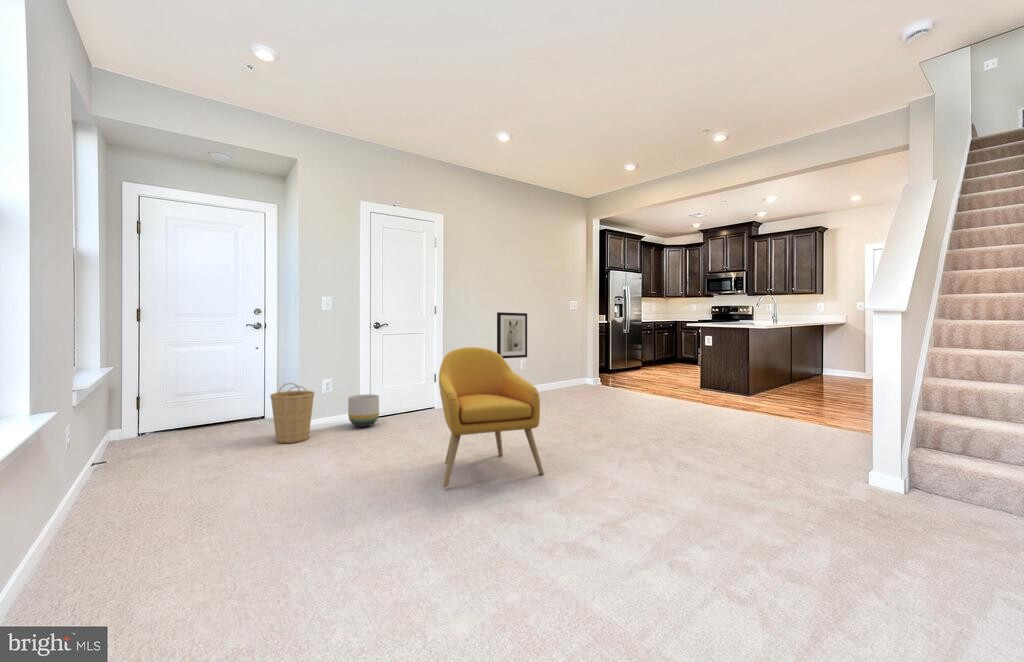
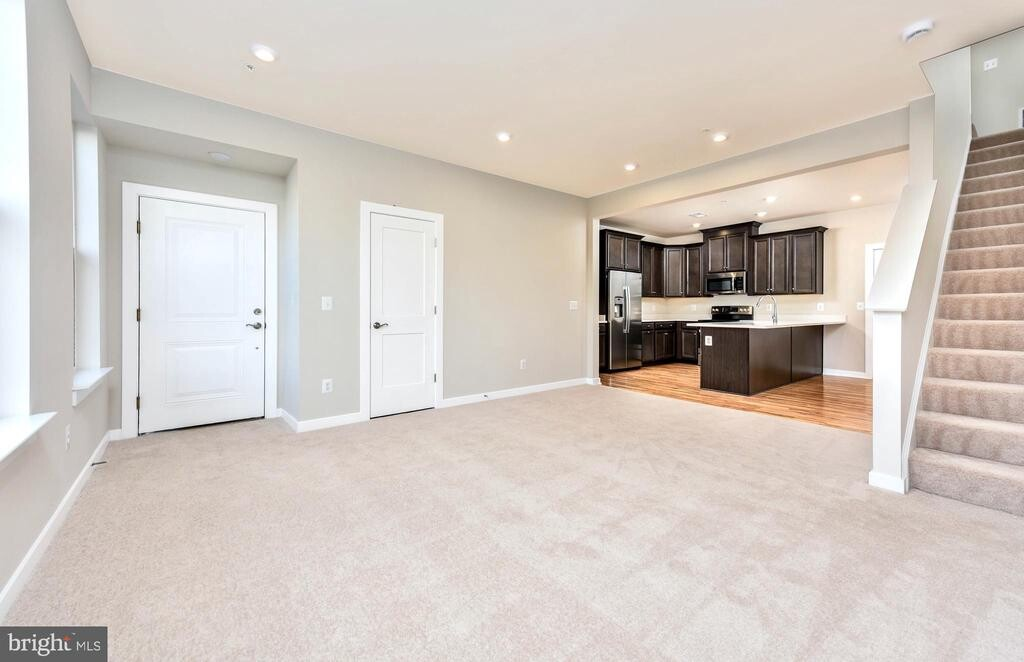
- planter [347,393,380,428]
- basket [269,382,315,444]
- armchair [438,346,545,488]
- wall art [496,311,528,359]
